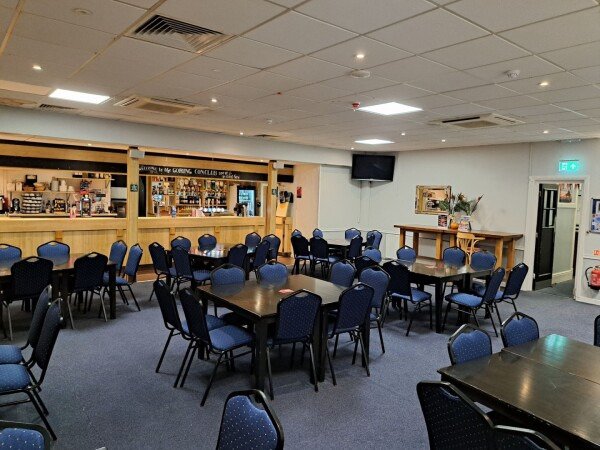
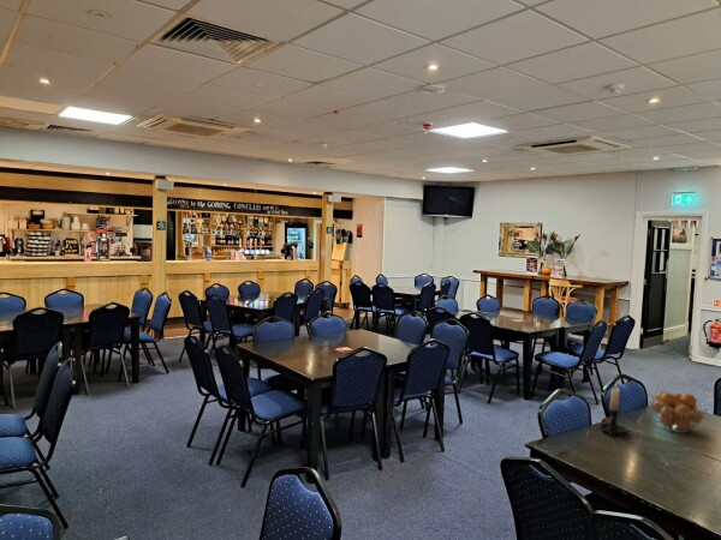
+ candle holder [597,382,630,437]
+ fruit basket [649,390,708,433]
